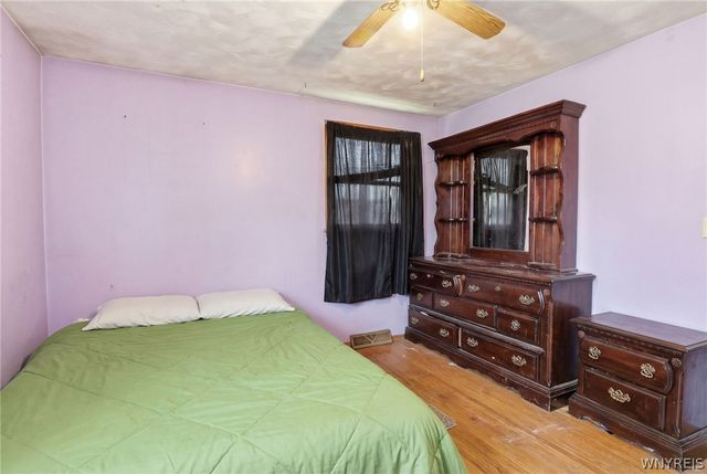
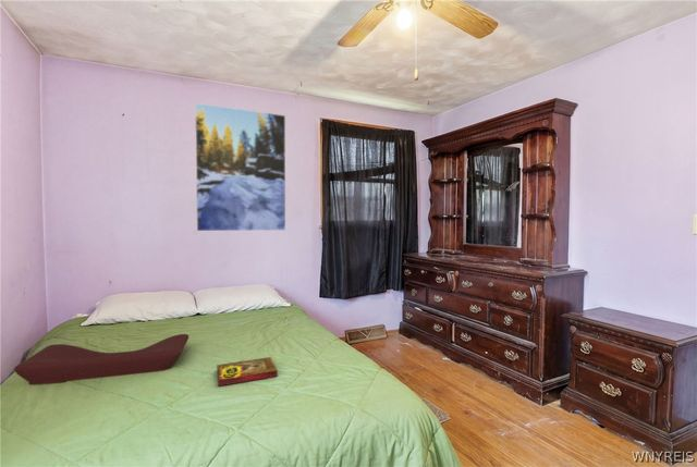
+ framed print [194,102,286,232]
+ book [216,356,279,388]
+ cushion [13,333,189,385]
